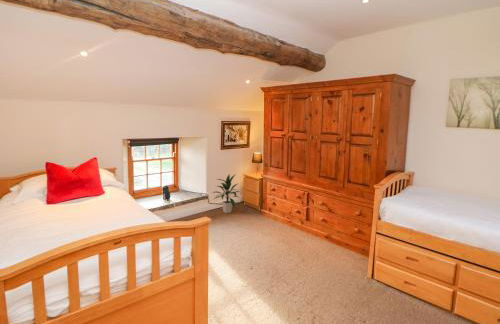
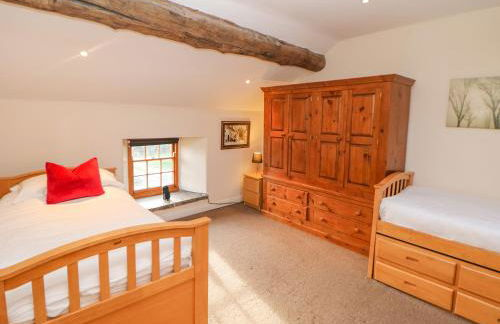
- indoor plant [211,174,242,214]
